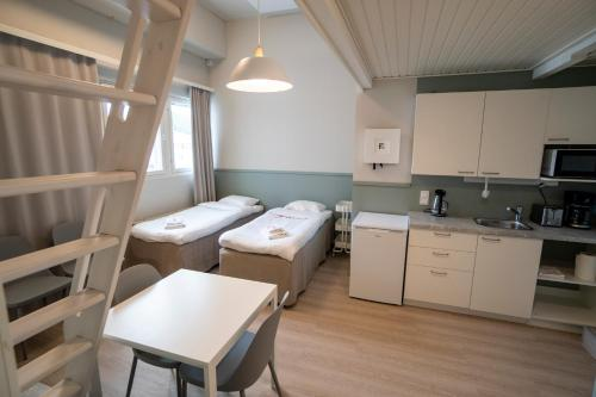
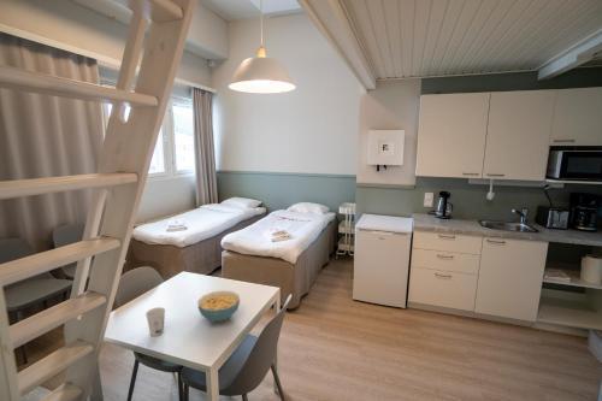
+ cereal bowl [196,289,241,323]
+ cup [144,306,166,337]
